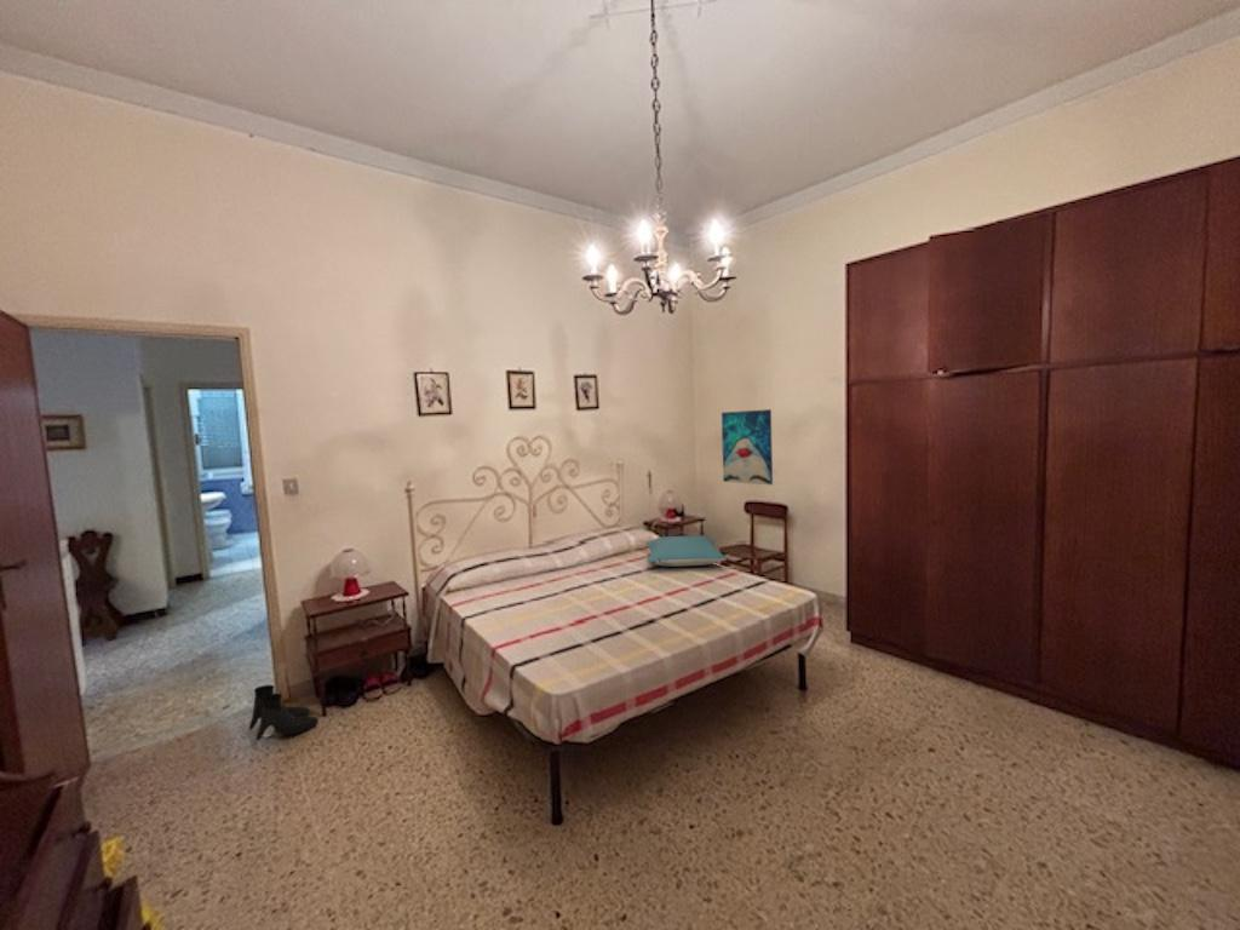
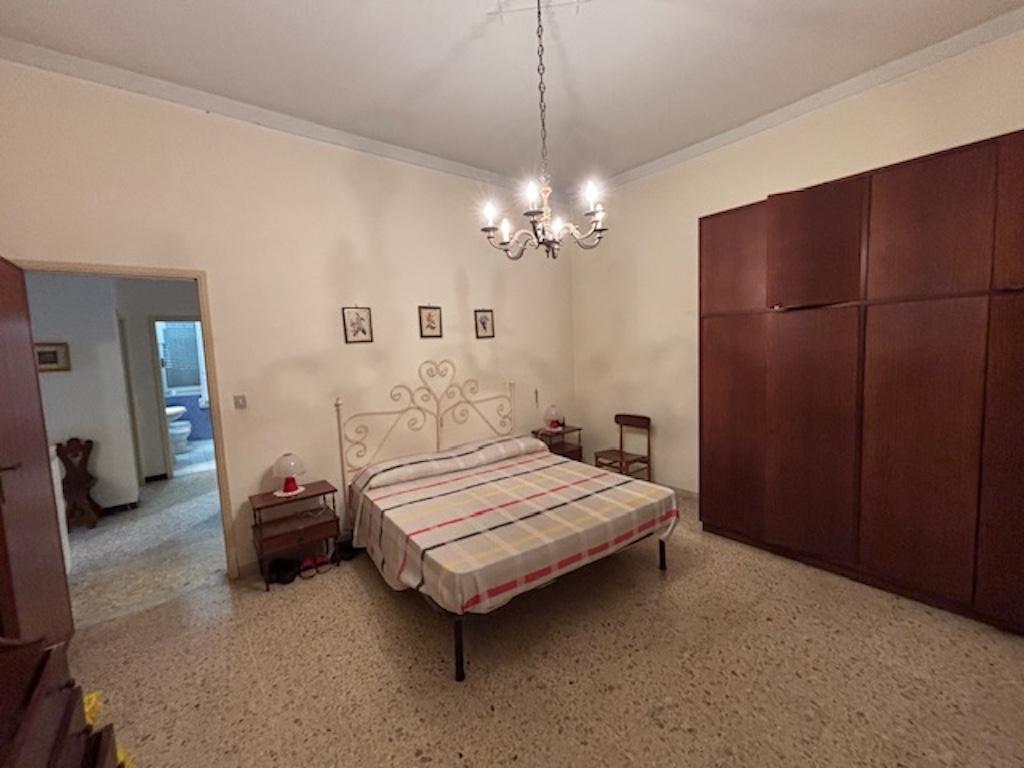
- pillow [644,534,728,568]
- boots [248,684,320,742]
- wall art [721,408,774,486]
